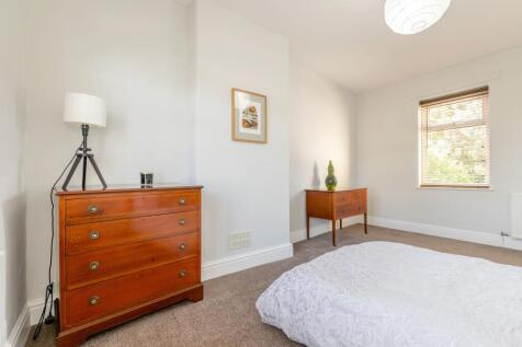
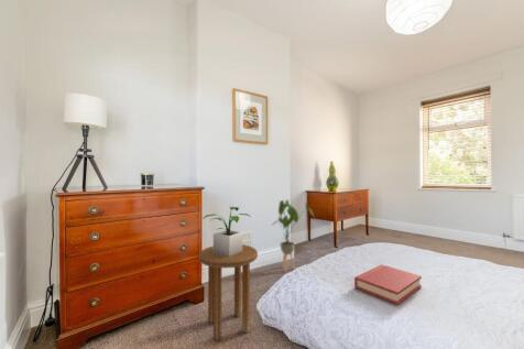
+ hardback book [353,263,423,306]
+ house plant [271,199,316,273]
+ side table [197,243,259,341]
+ potted plant [201,206,251,257]
